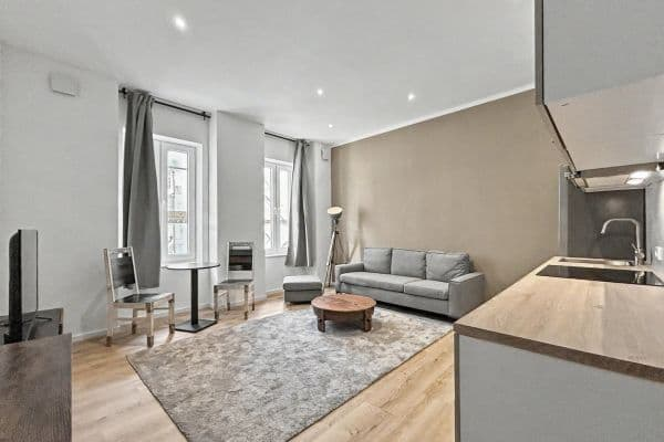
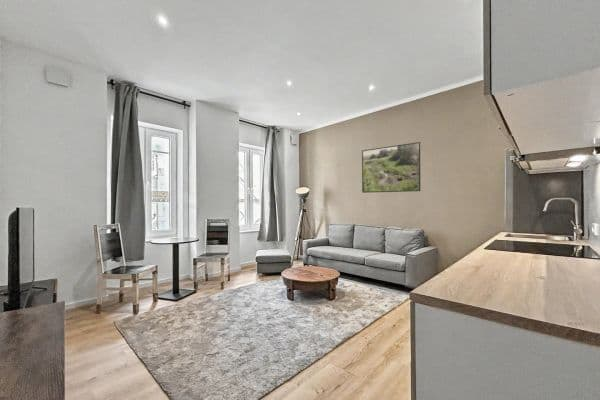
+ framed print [361,141,421,194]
